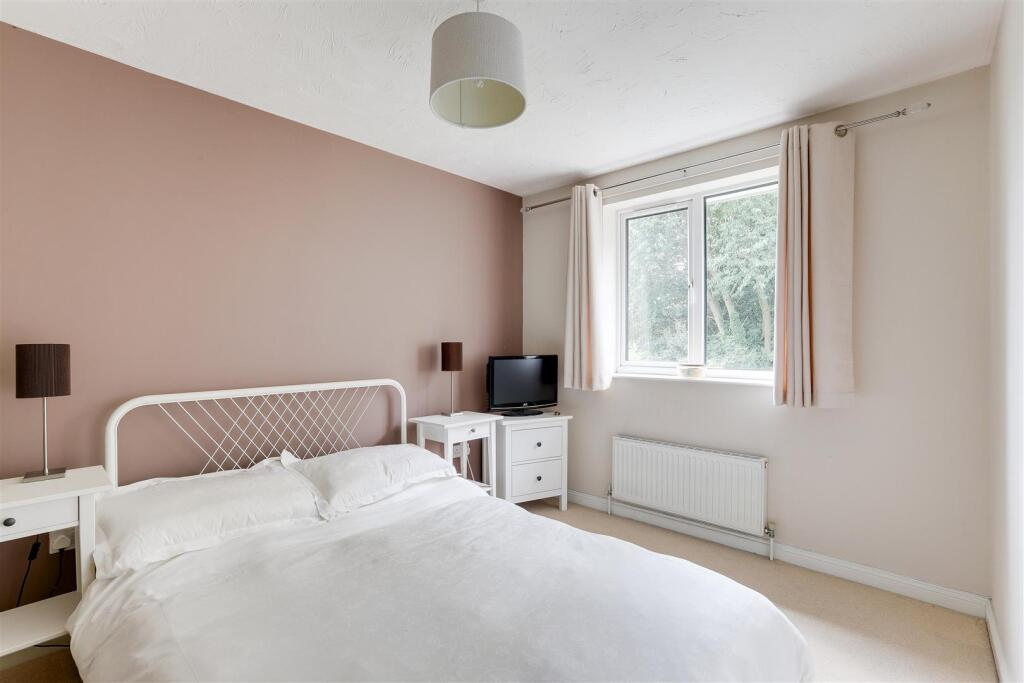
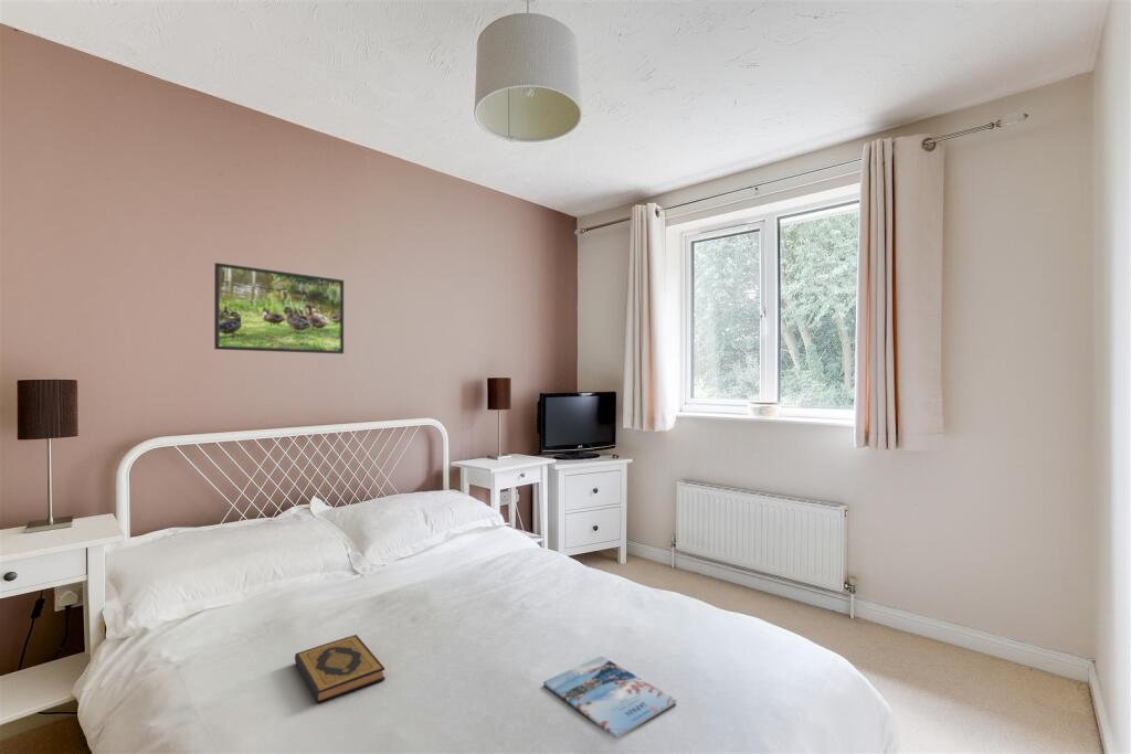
+ magazine [542,655,678,740]
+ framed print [213,262,345,354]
+ hardback book [294,634,385,704]
